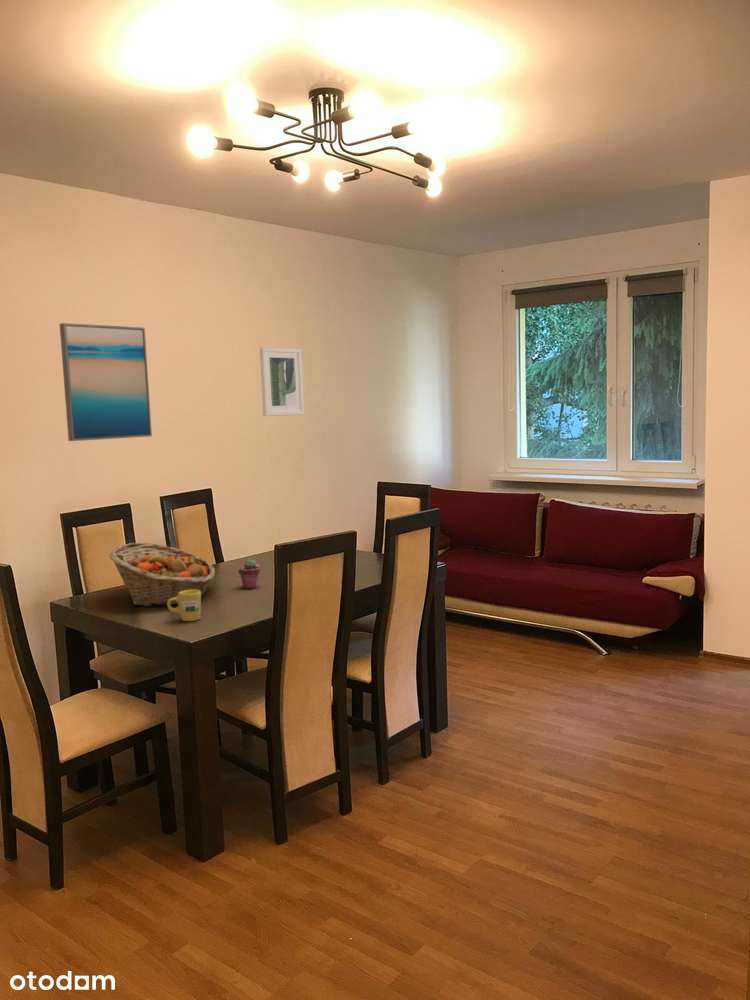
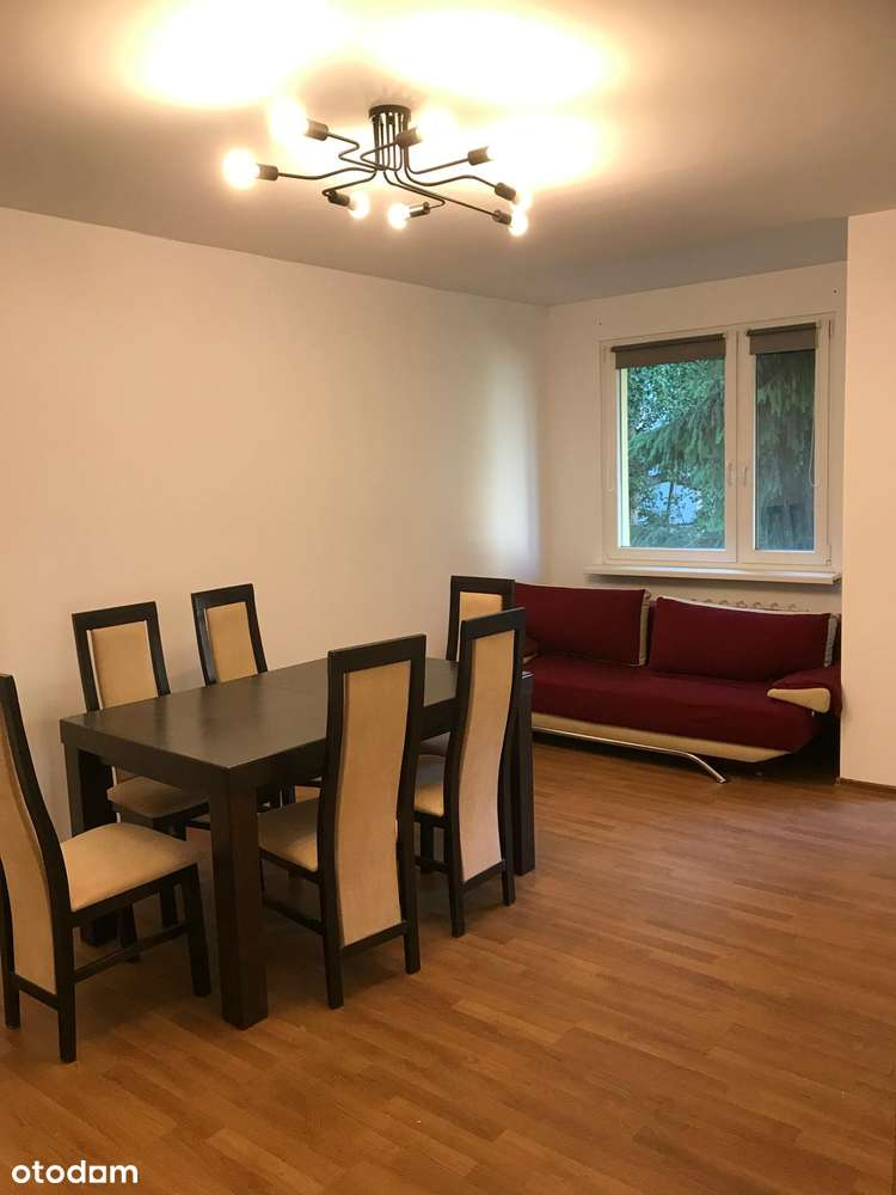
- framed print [259,346,305,417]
- wall art [59,322,153,442]
- potted succulent [238,558,261,590]
- fruit basket [108,542,217,608]
- mug [166,590,202,622]
